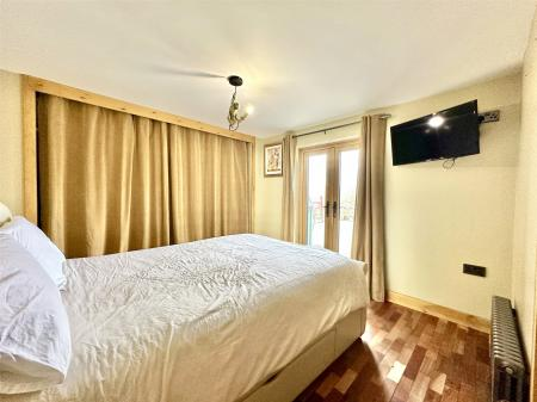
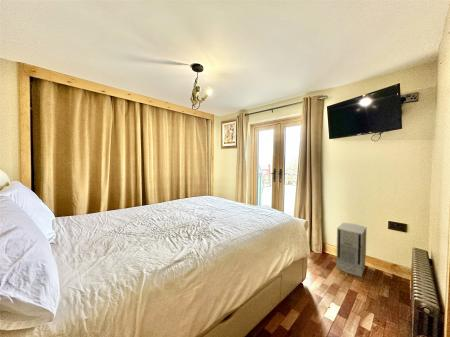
+ air purifier [335,222,367,278]
